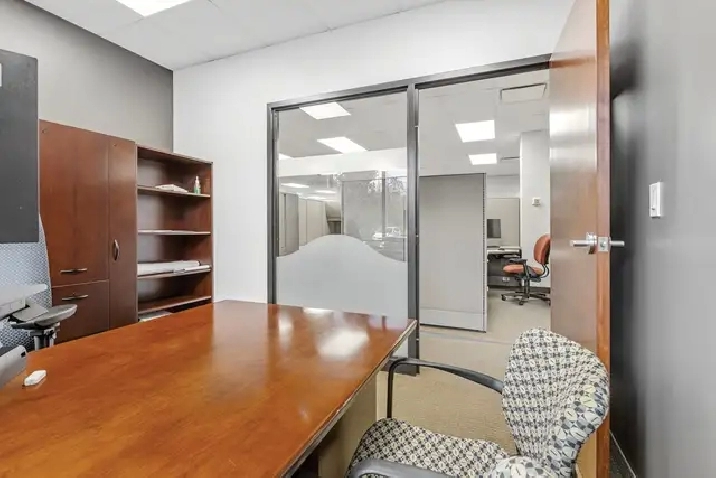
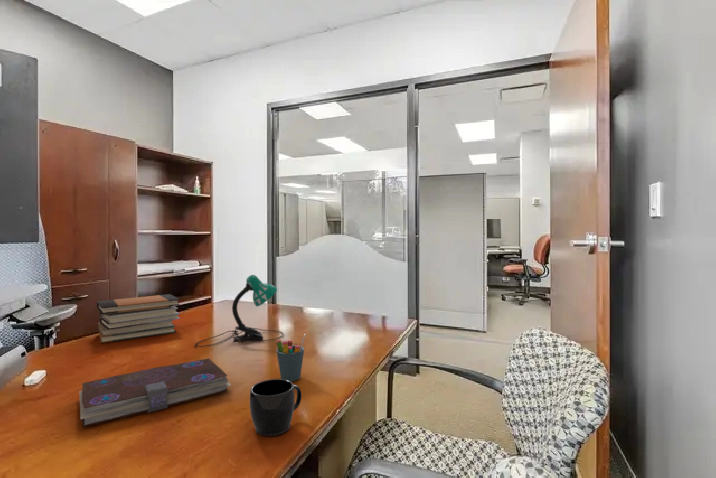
+ book [78,358,232,428]
+ desk lamp [194,274,285,348]
+ pen holder [275,333,306,382]
+ mug [249,378,303,437]
+ book stack [96,293,181,344]
